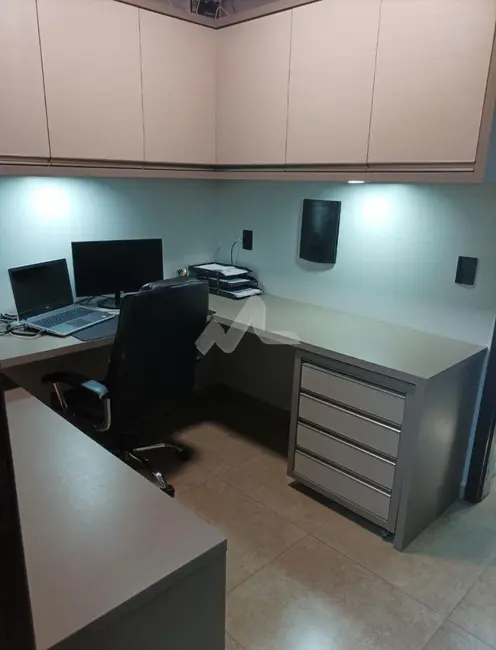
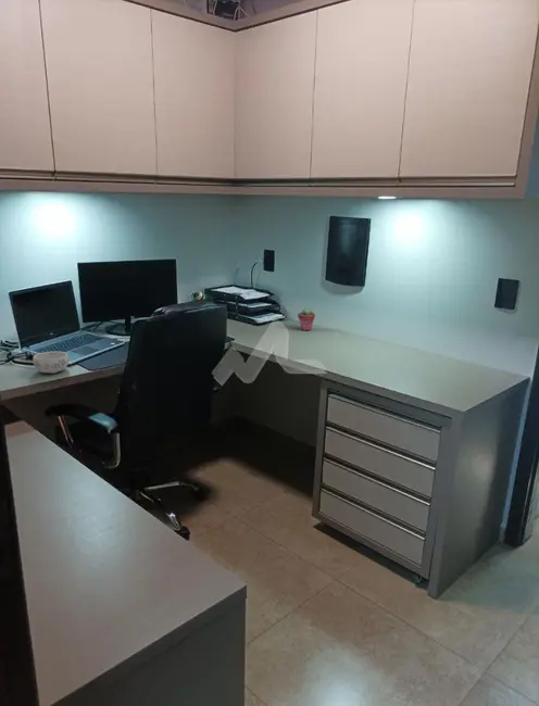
+ decorative bowl [32,351,70,375]
+ potted succulent [297,306,316,331]
